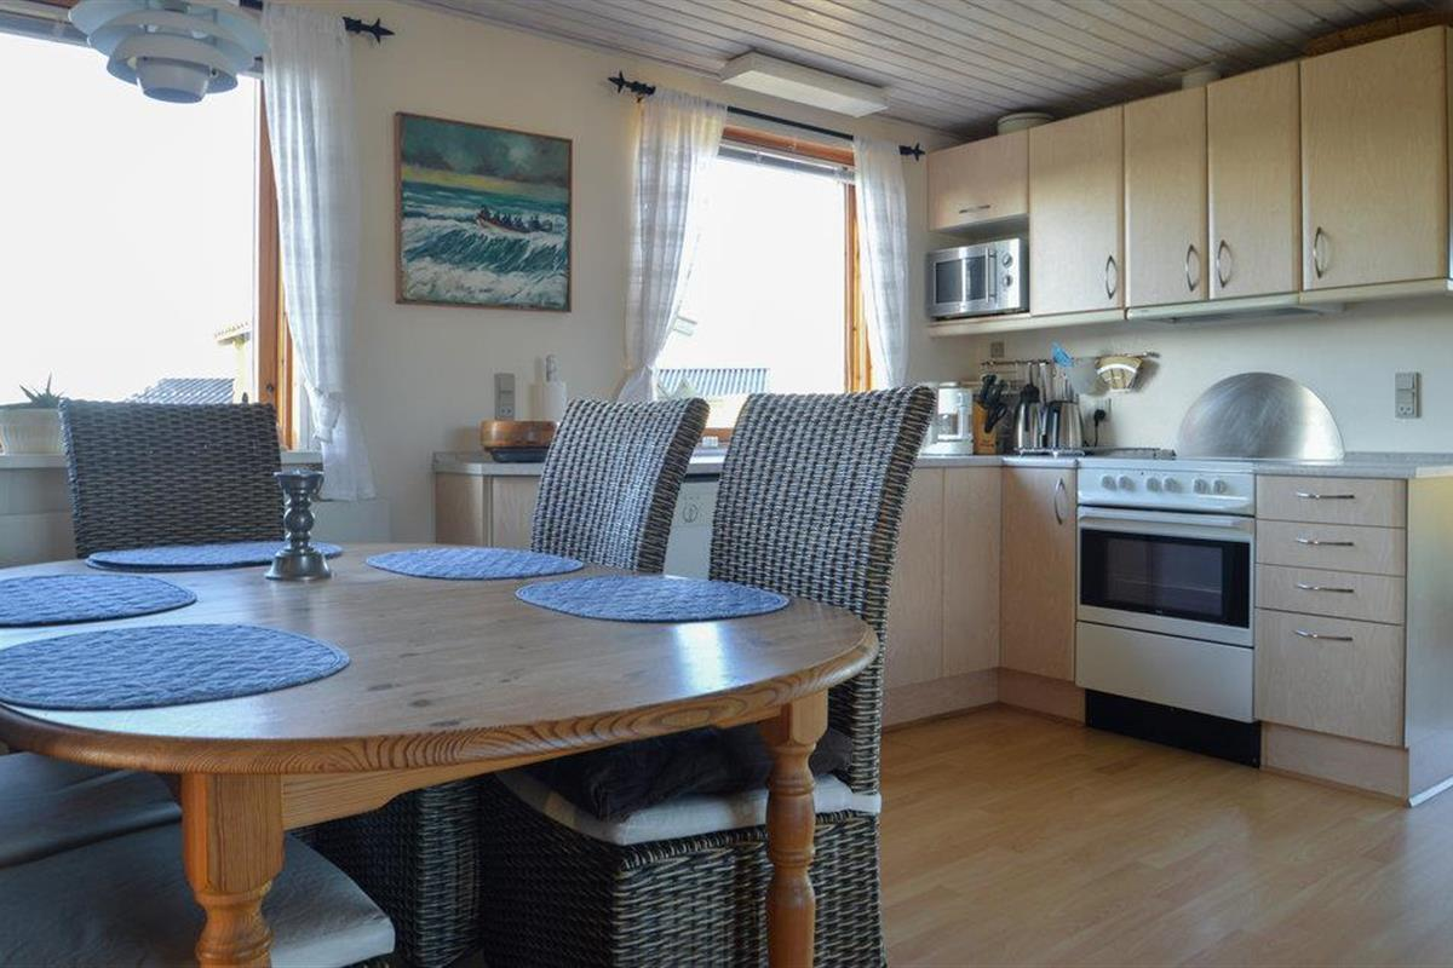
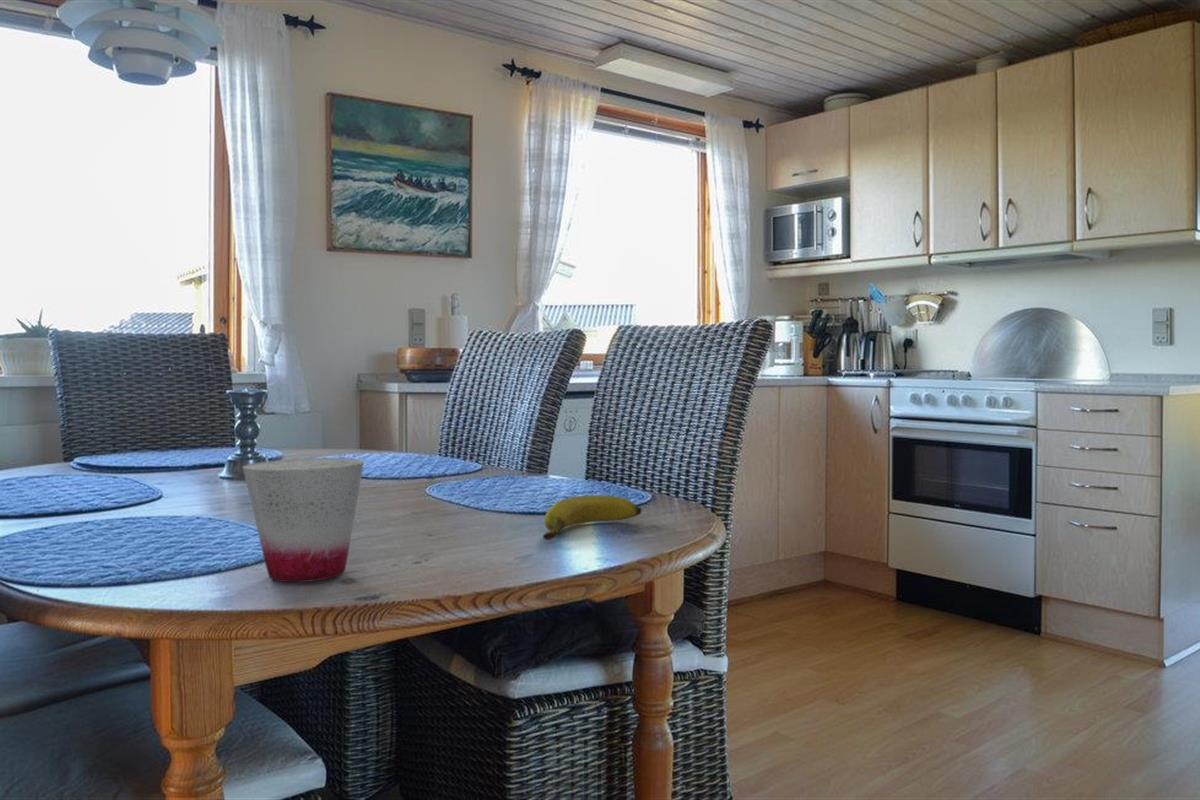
+ banana [542,494,642,541]
+ cup [242,457,365,583]
